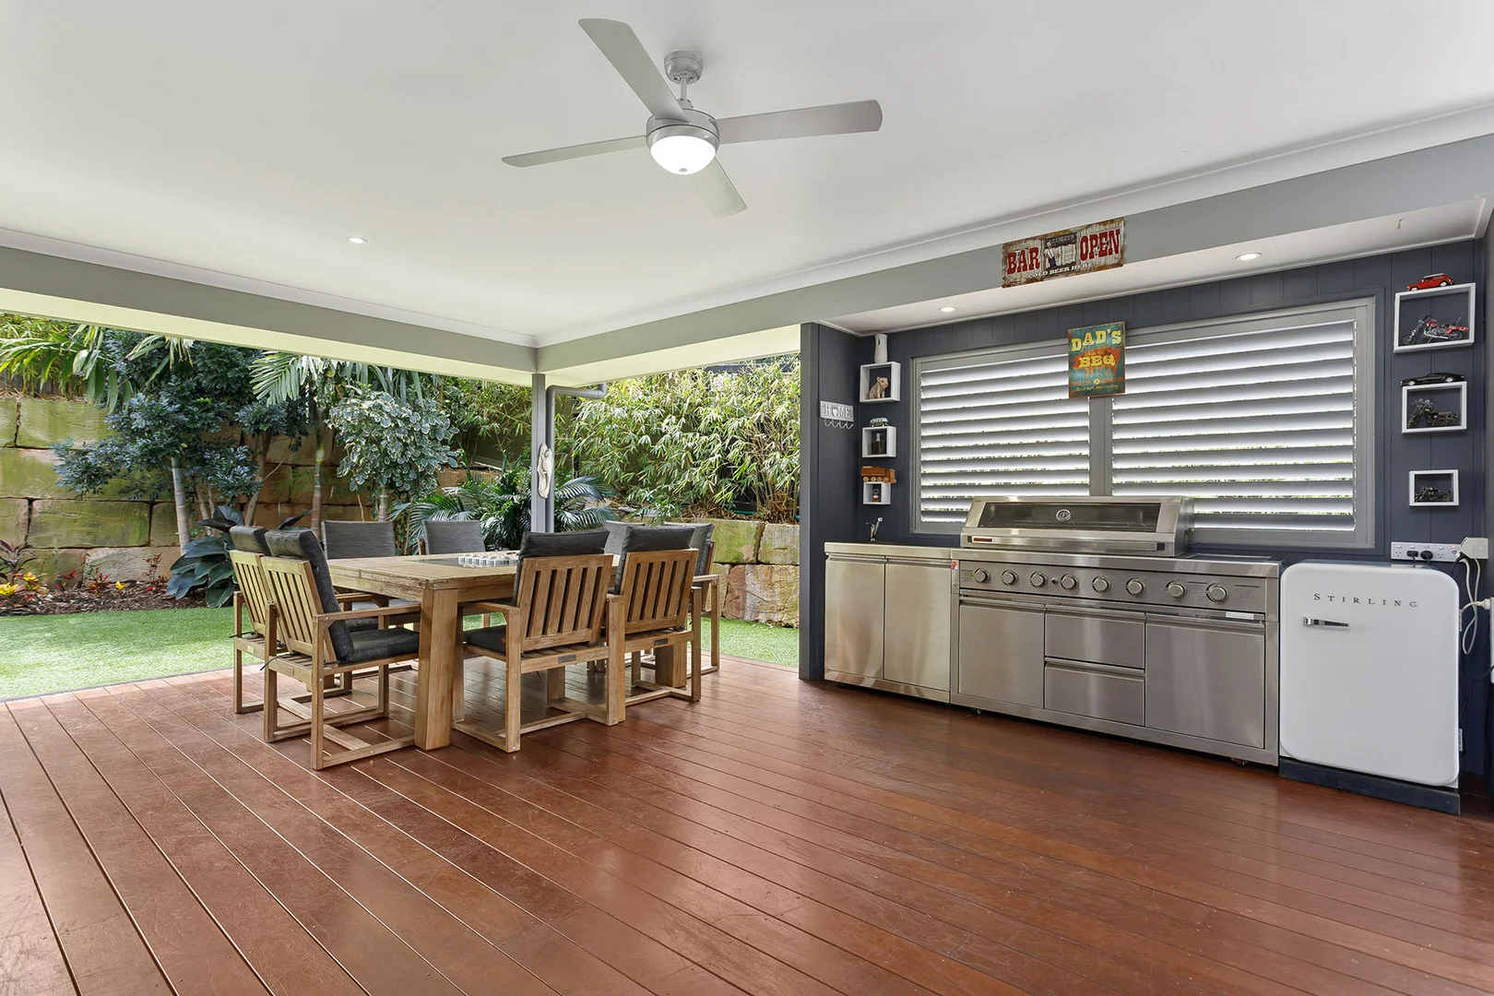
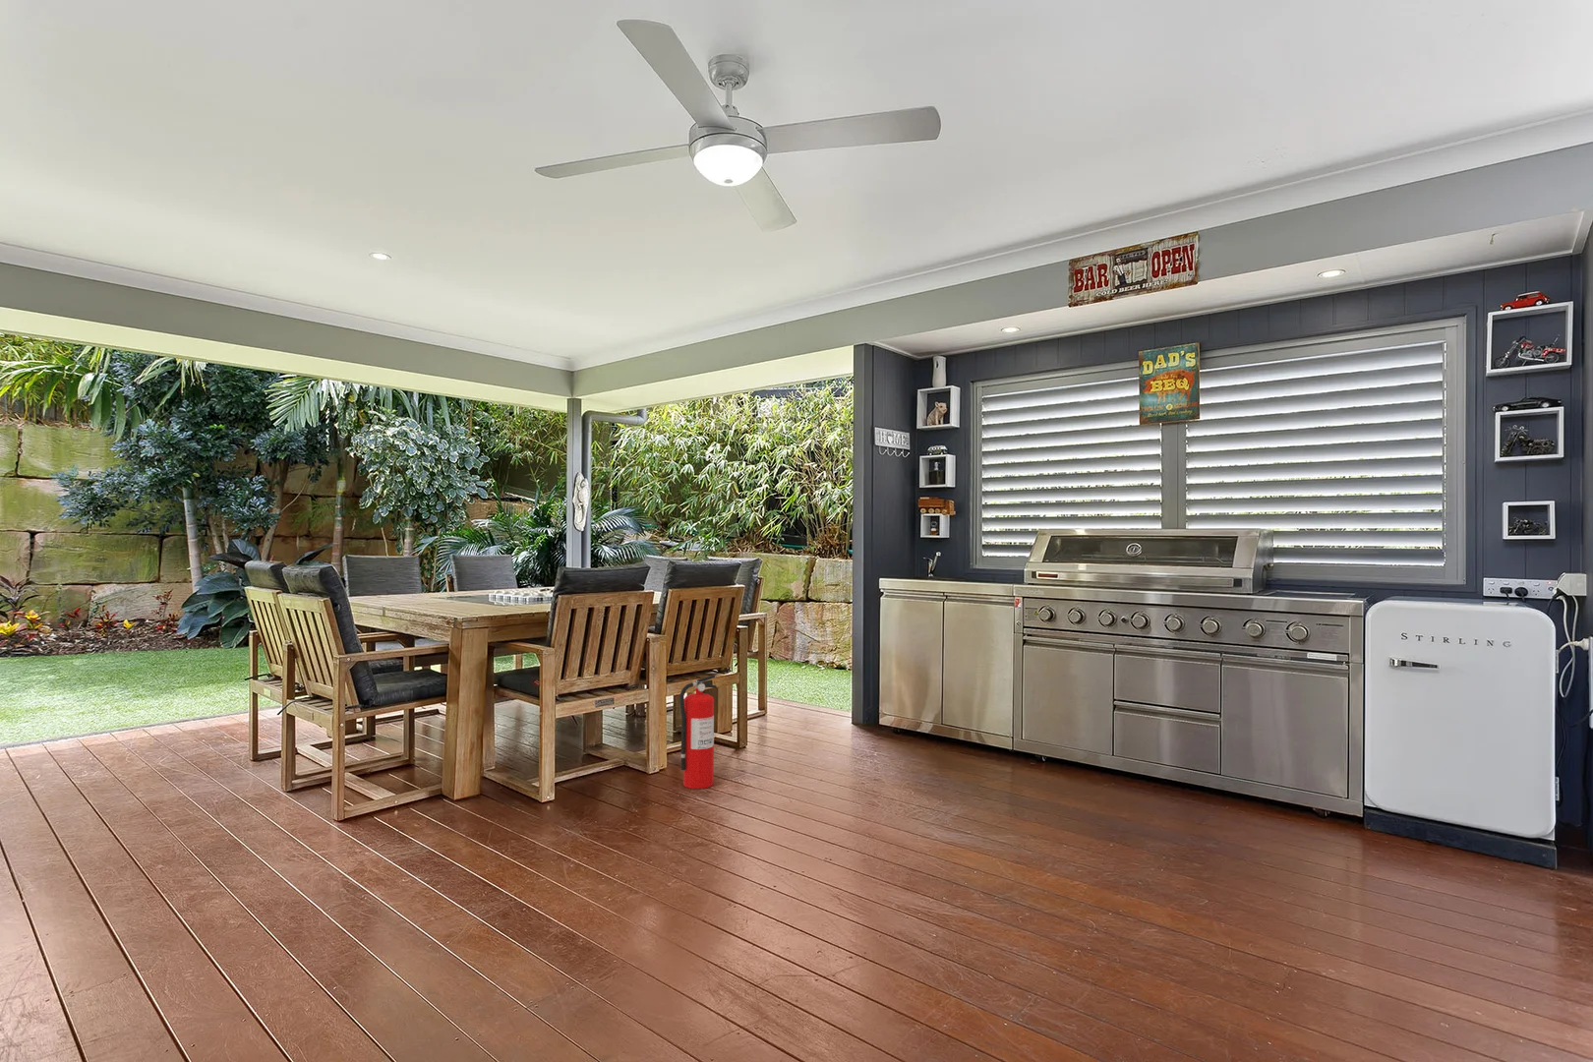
+ fire extinguisher [678,673,718,789]
